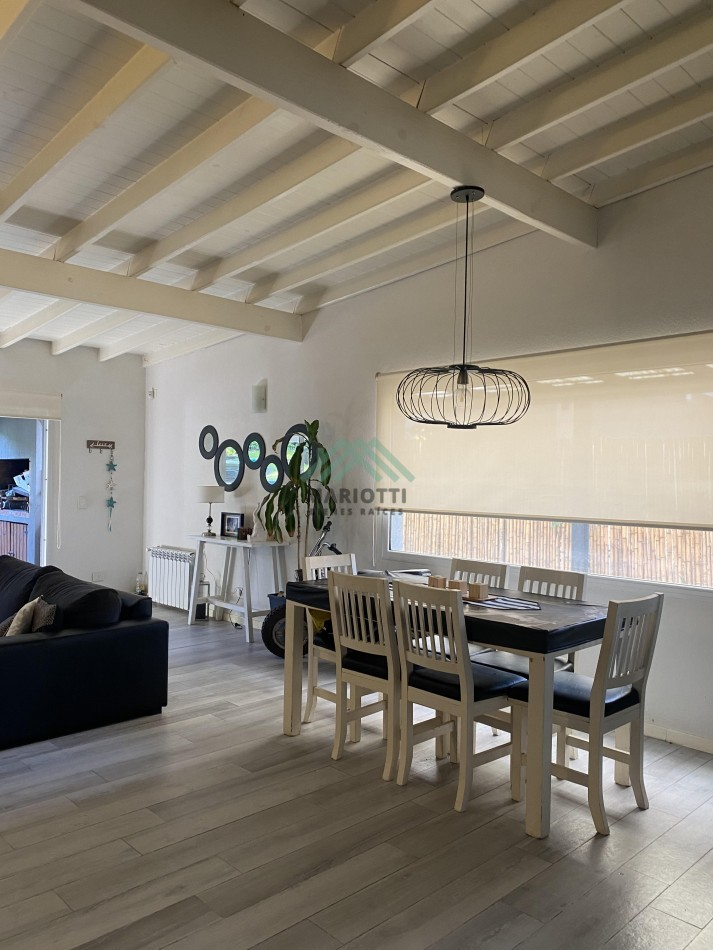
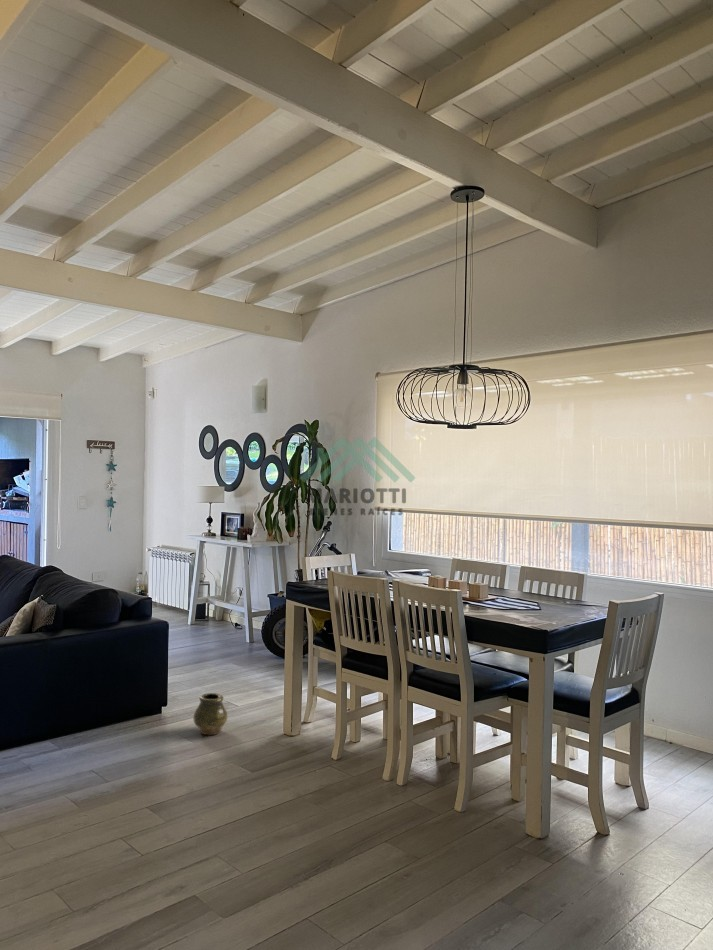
+ vase [192,692,229,736]
